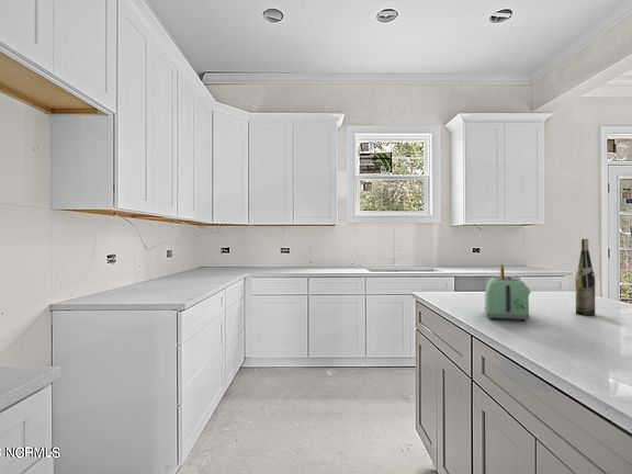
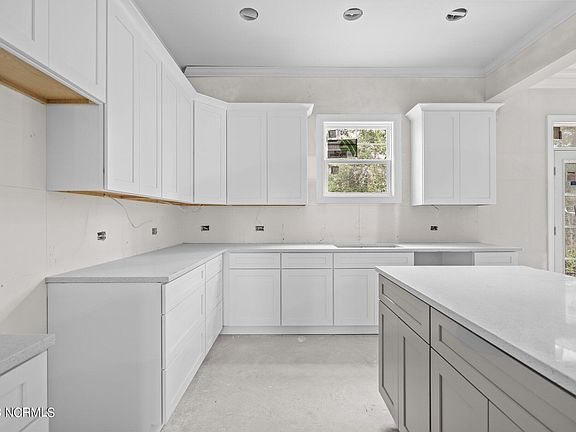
- wine bottle [575,238,596,316]
- toaster [484,263,532,321]
